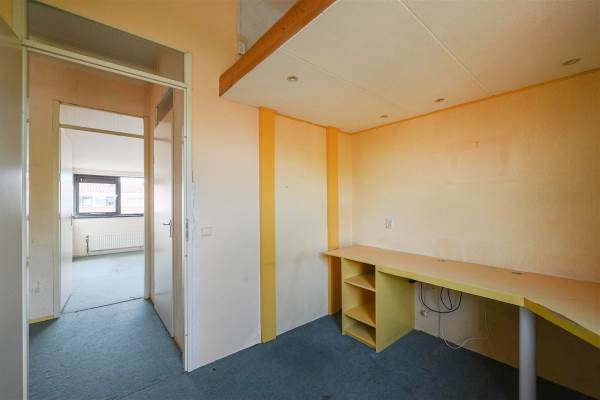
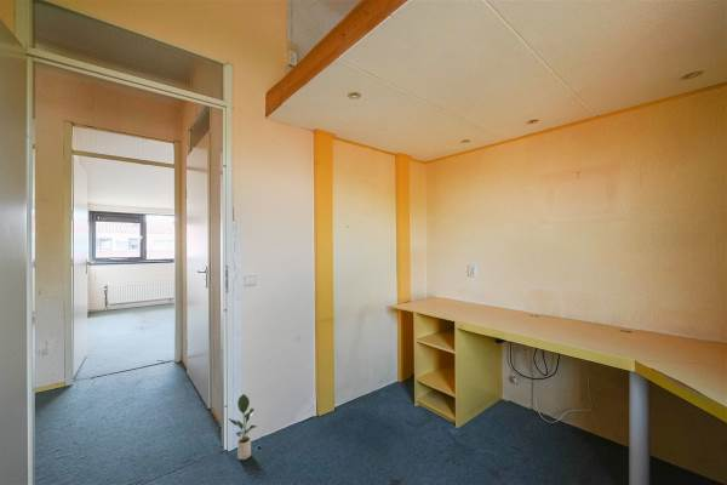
+ potted plant [228,393,258,461]
